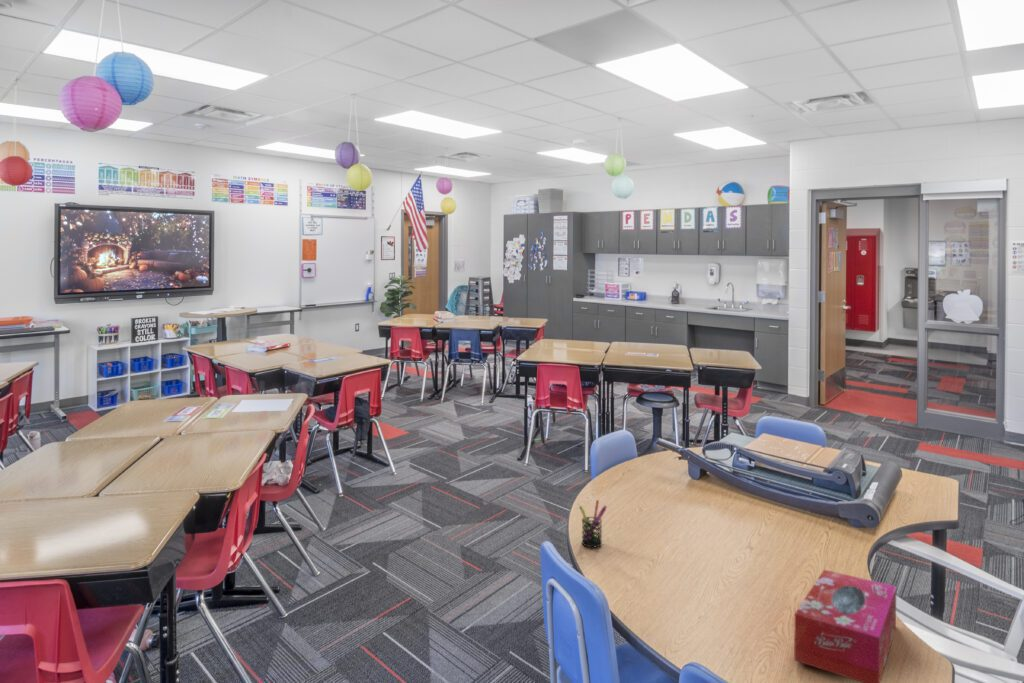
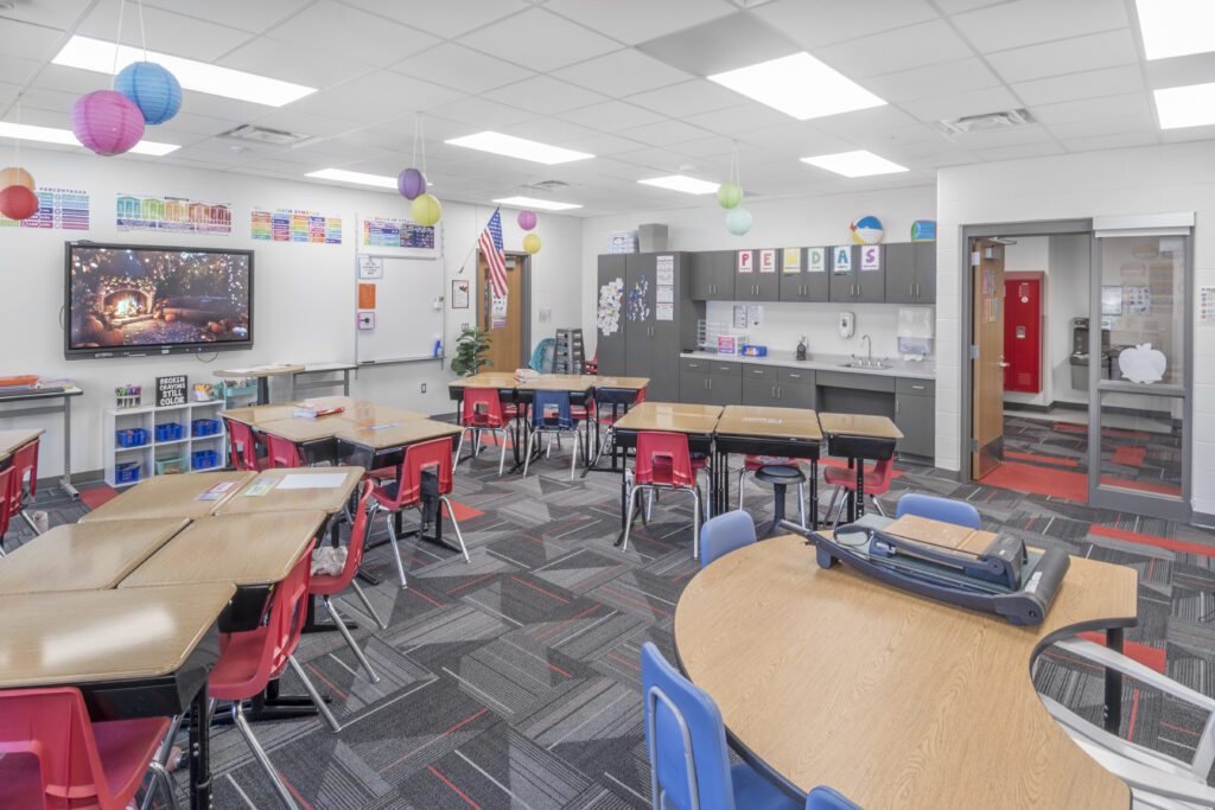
- tissue box [793,569,897,683]
- pen holder [578,499,608,548]
